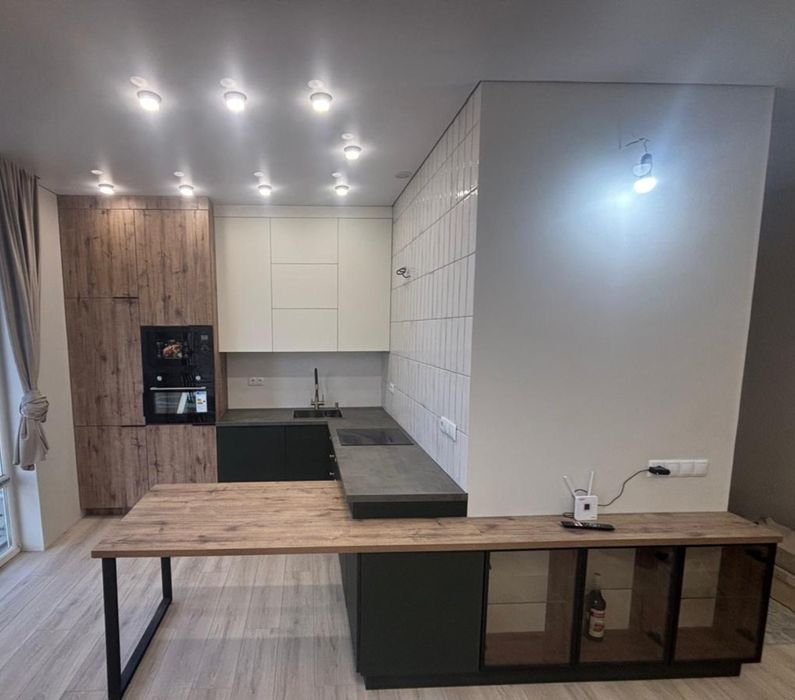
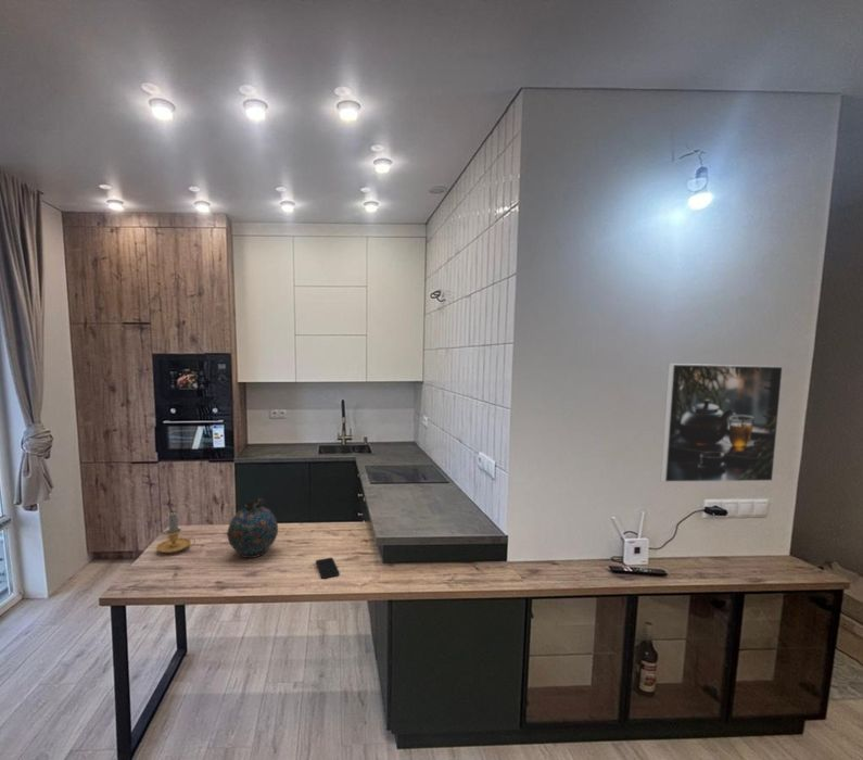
+ snuff bottle [226,496,279,559]
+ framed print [660,363,784,483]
+ smartphone [315,557,341,580]
+ candle [155,510,196,554]
